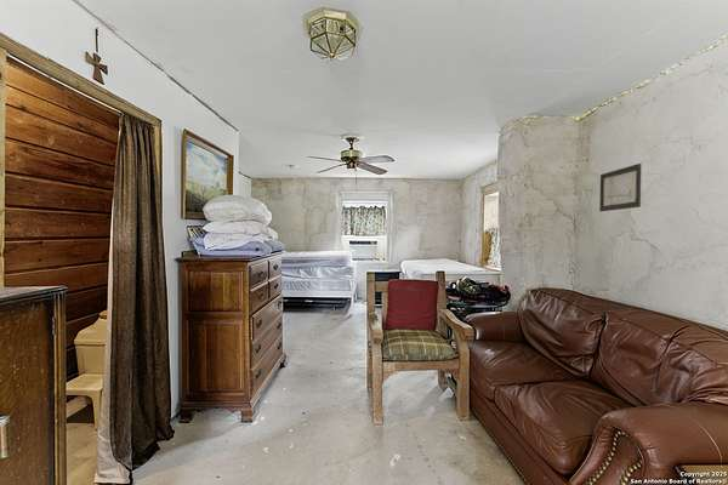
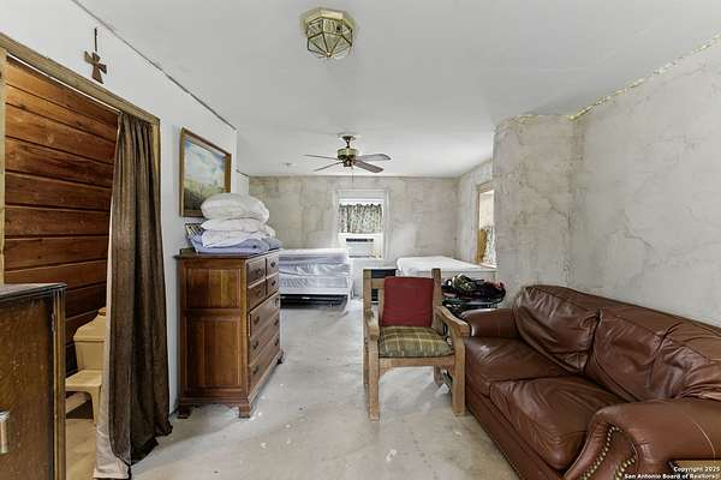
- wall art [598,162,642,212]
